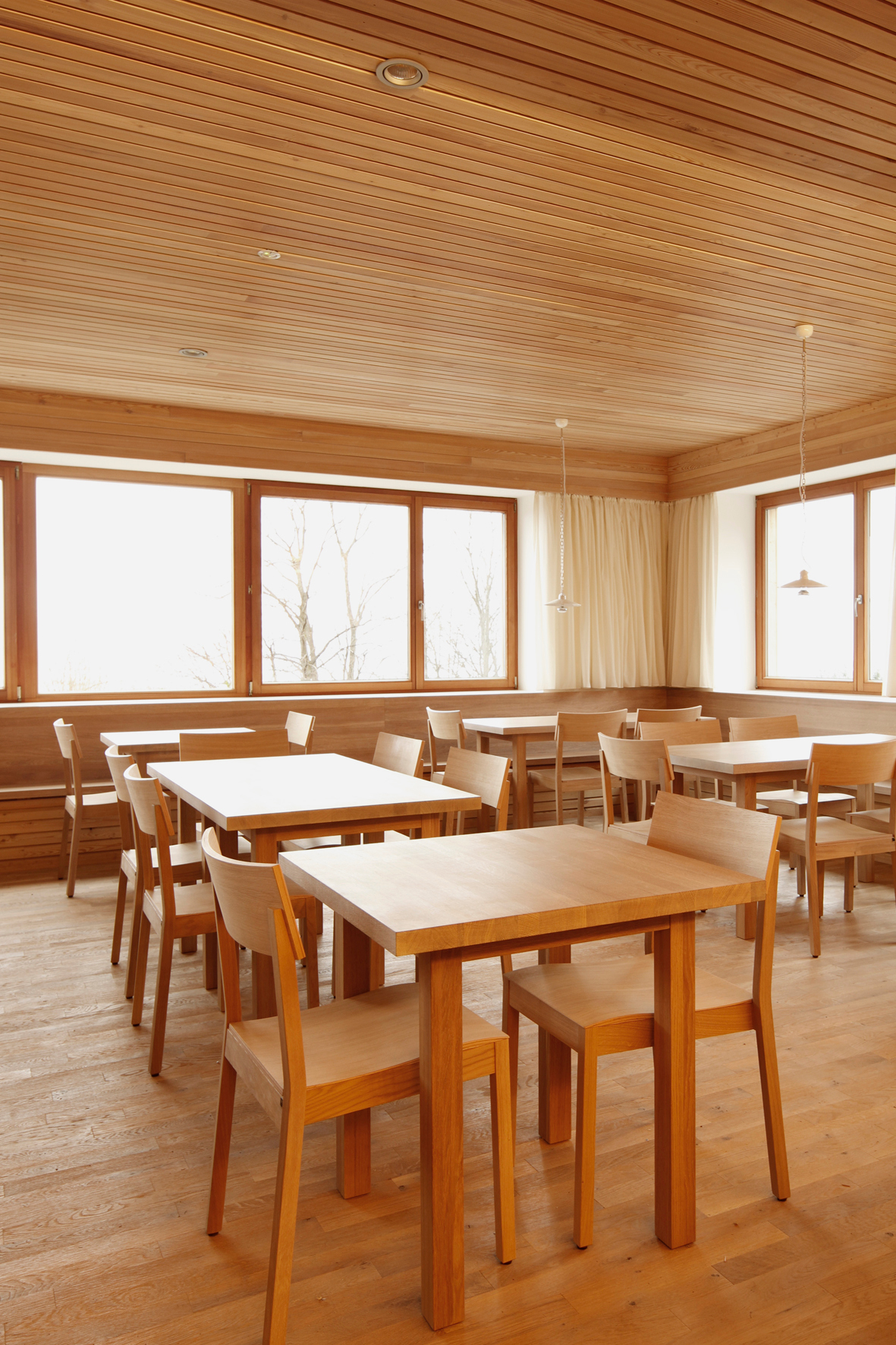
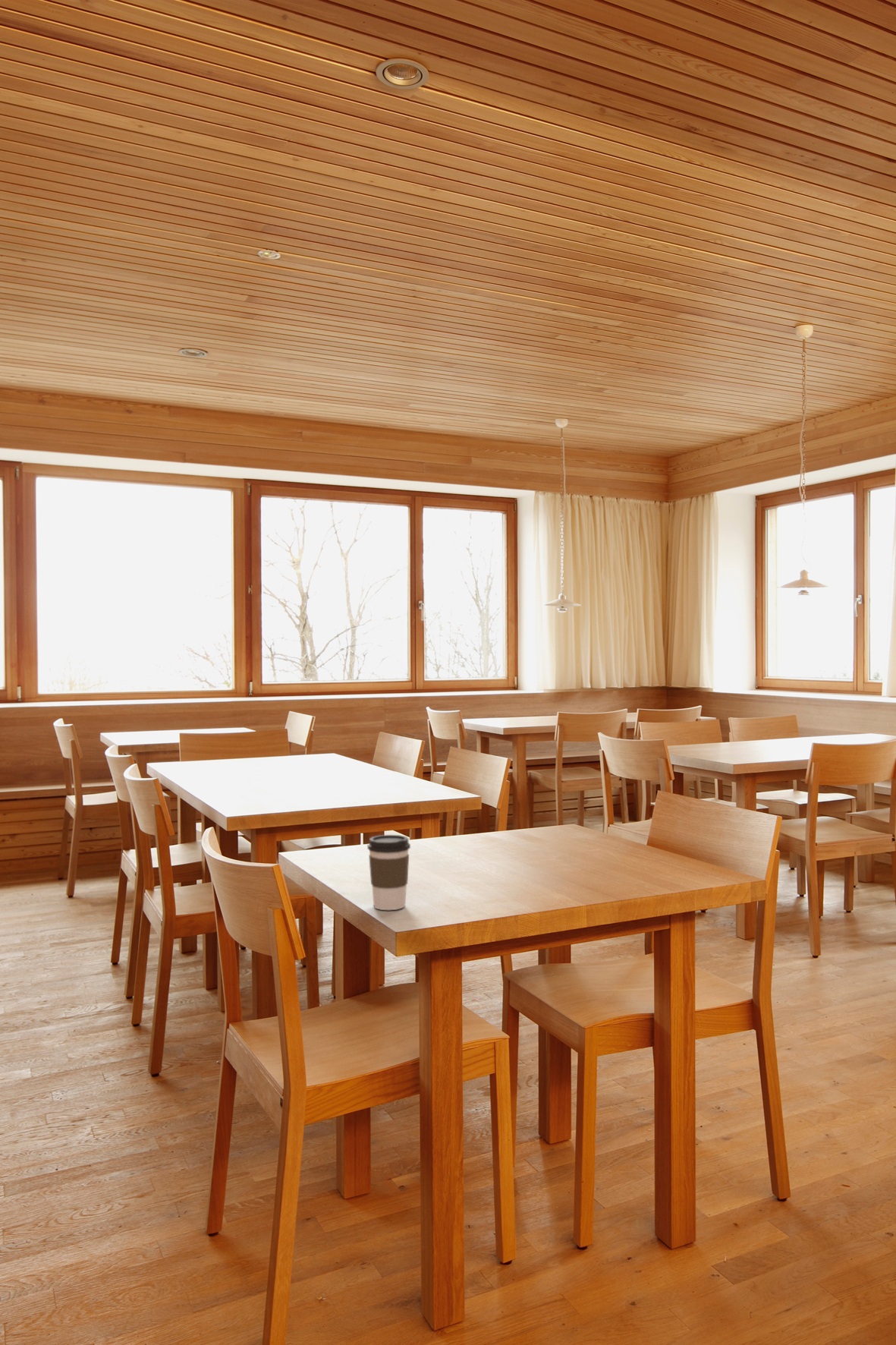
+ coffee cup [366,834,411,911]
